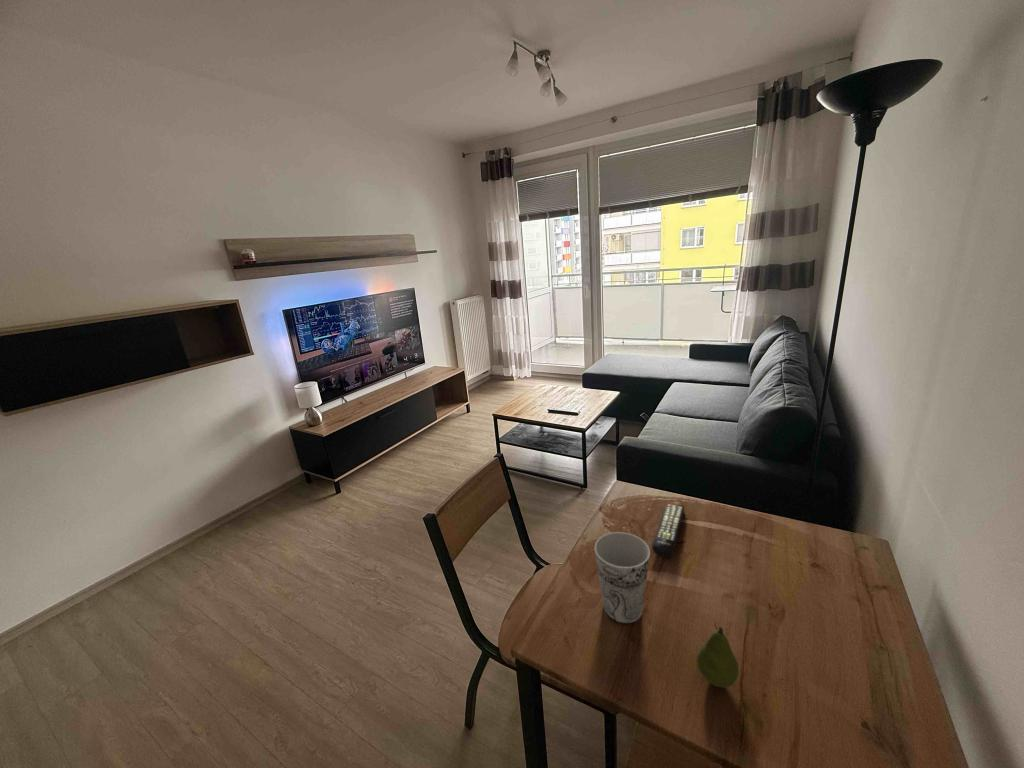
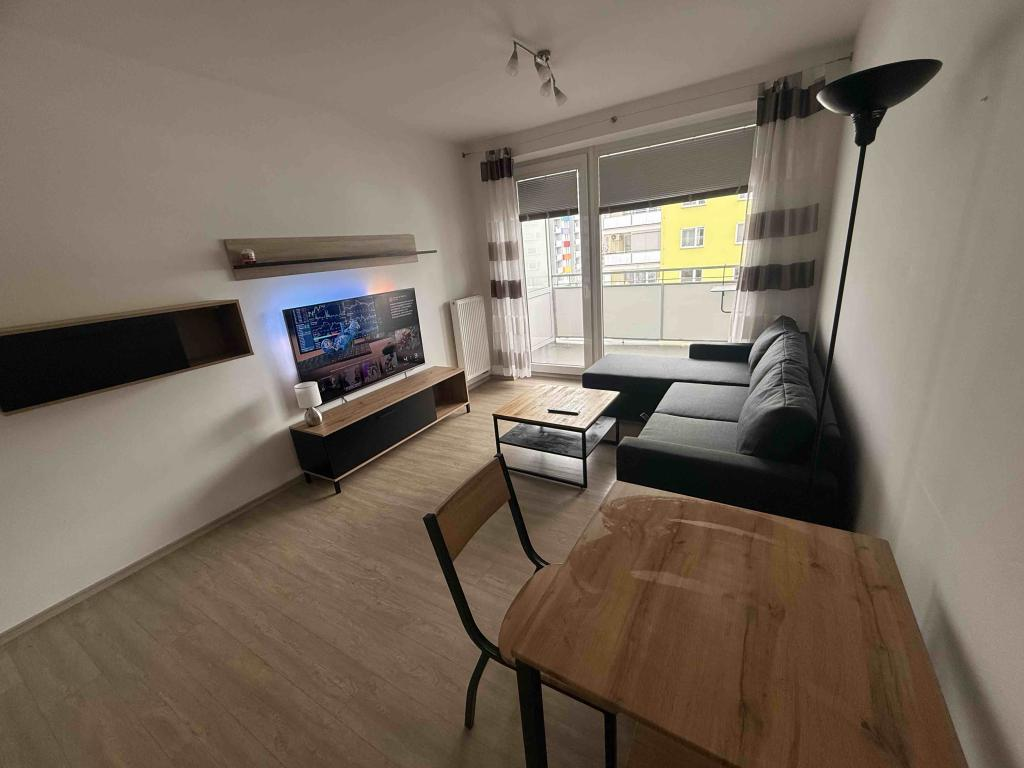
- fruit [696,622,740,688]
- cup [593,531,651,624]
- remote control [651,502,686,558]
